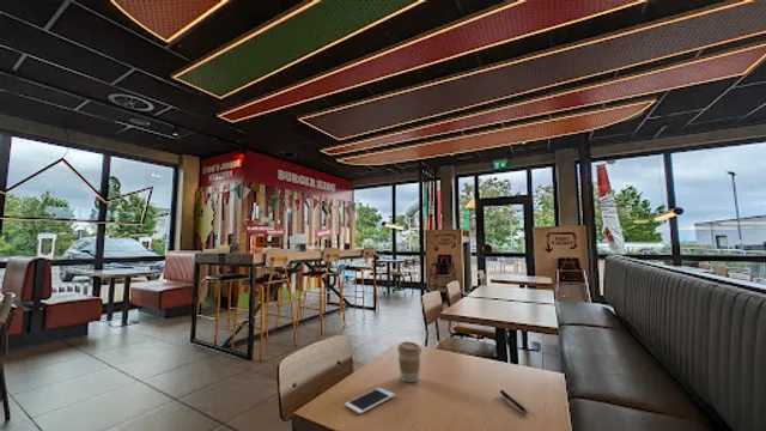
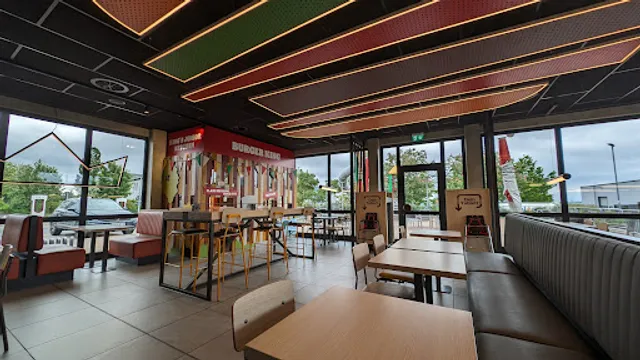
- cell phone [344,387,396,415]
- coffee cup [396,340,422,383]
- pen [499,389,529,415]
